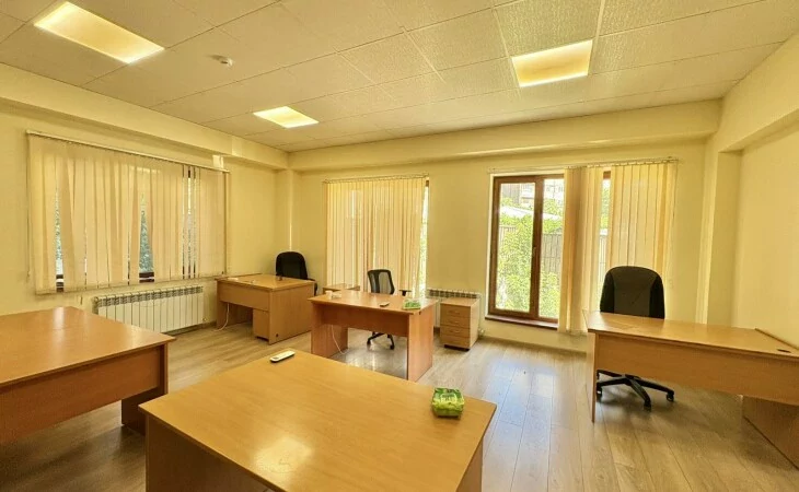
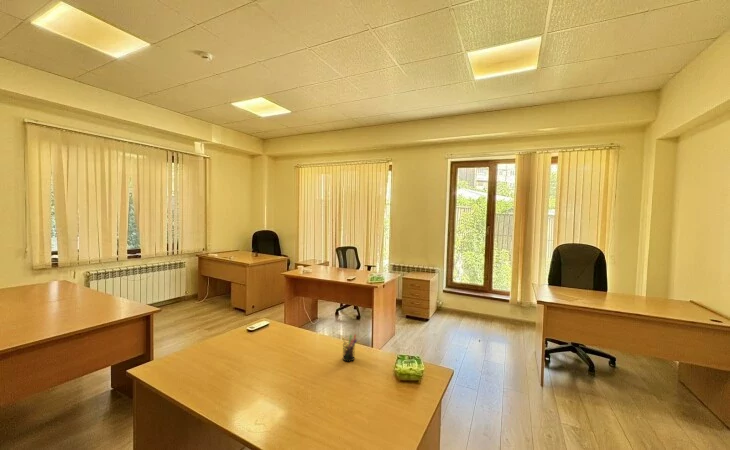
+ pen holder [340,334,358,363]
